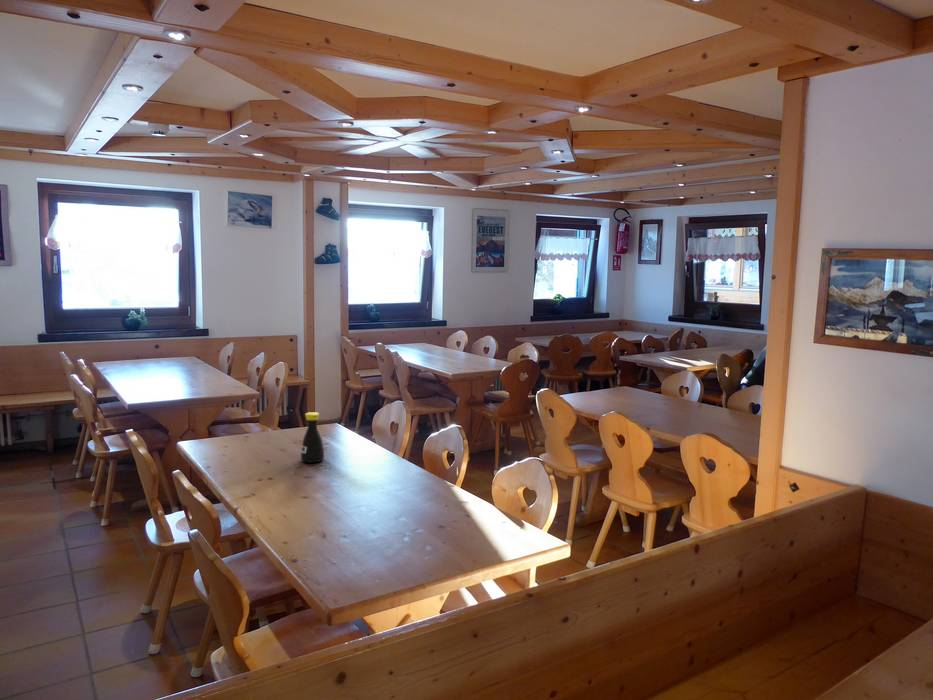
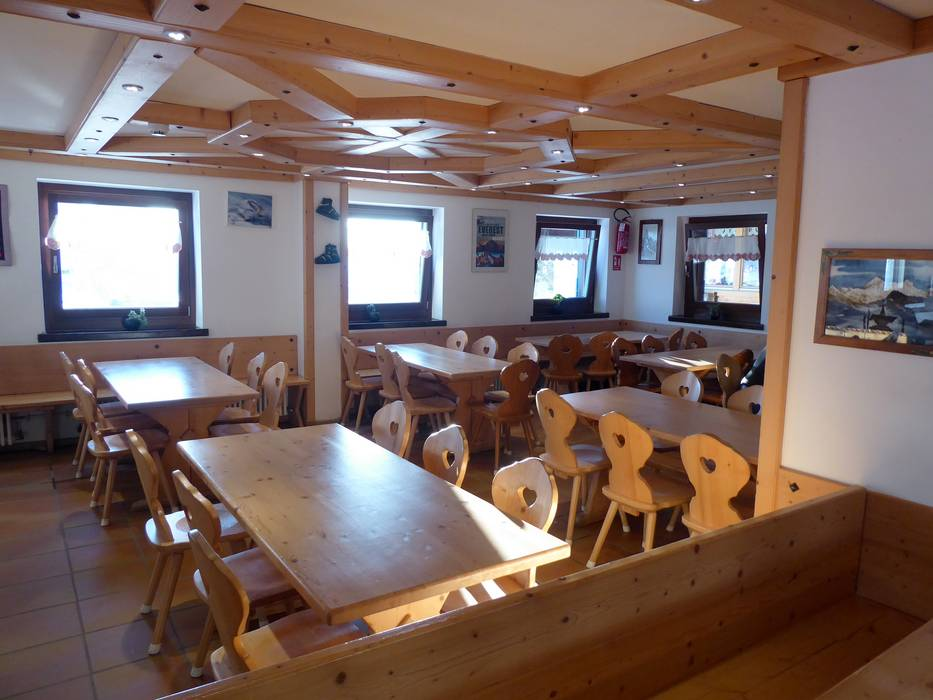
- bottle [300,411,325,464]
